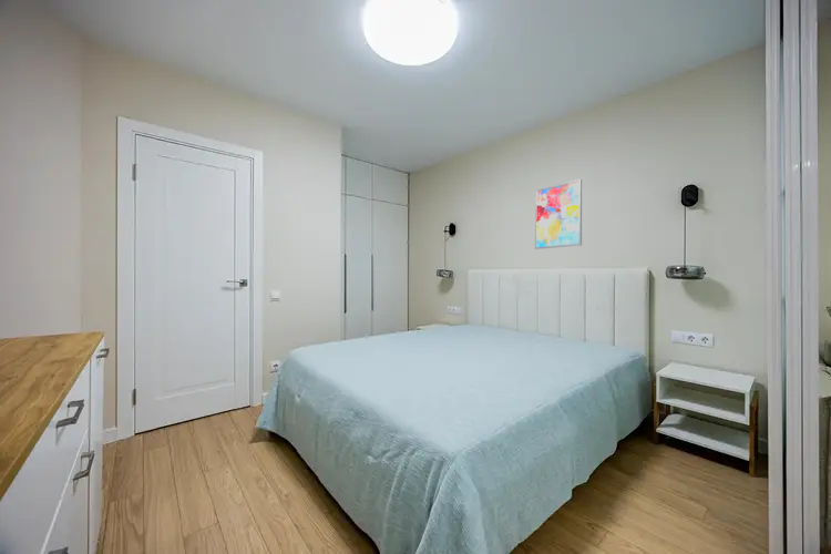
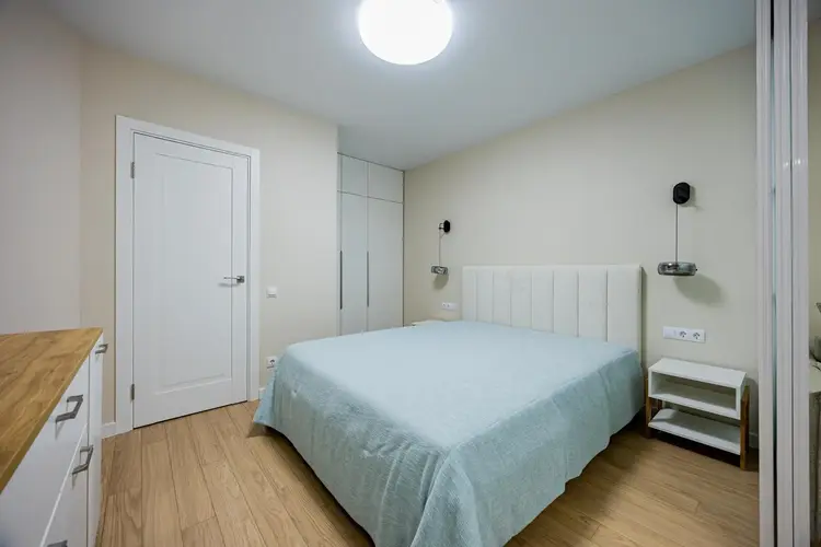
- wall art [534,178,583,250]
